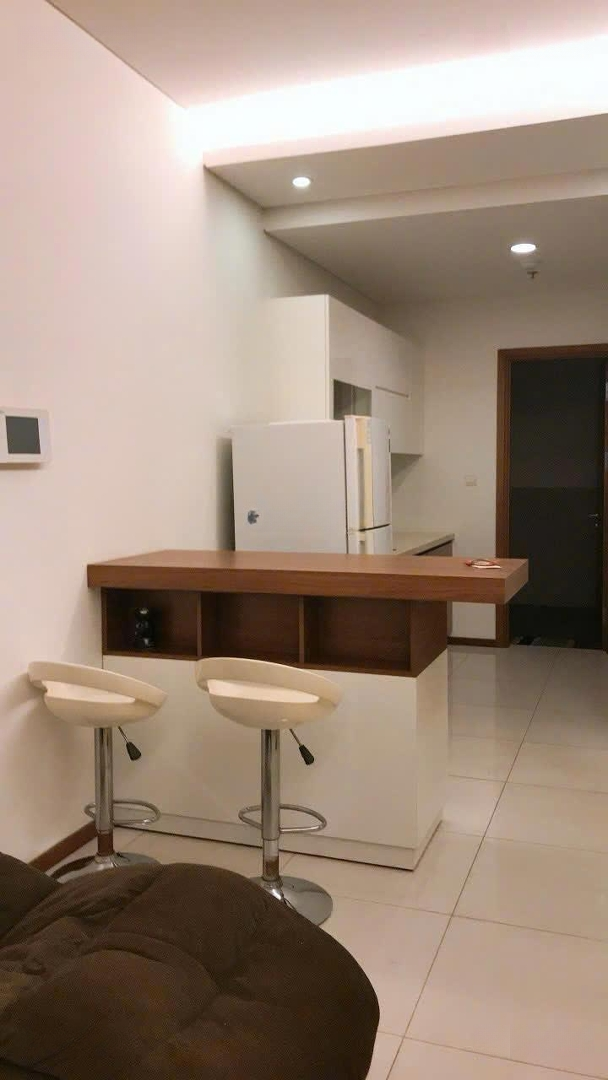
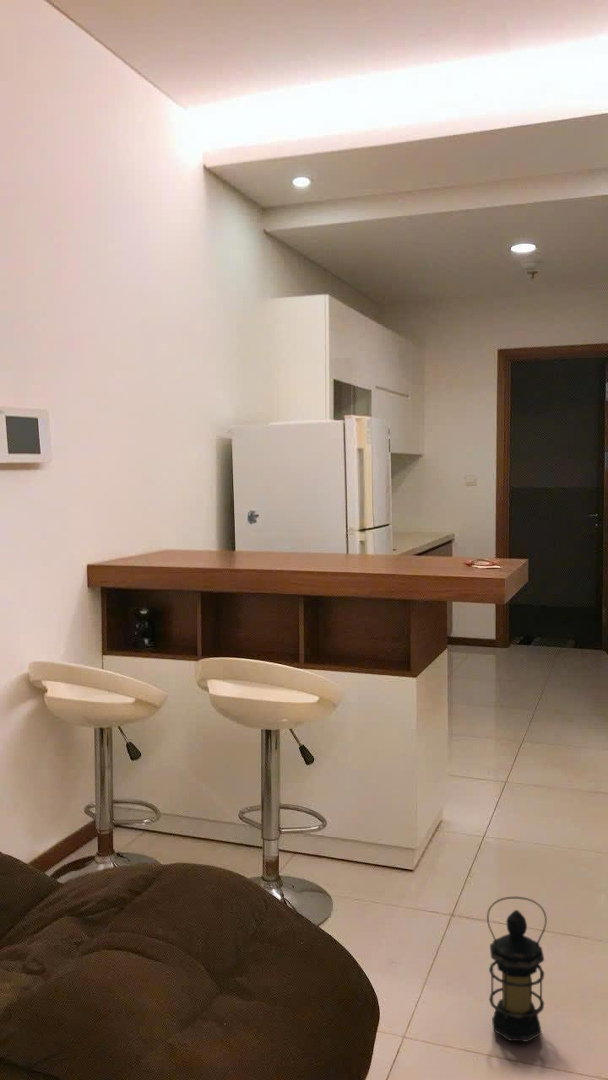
+ lantern [486,896,548,1043]
